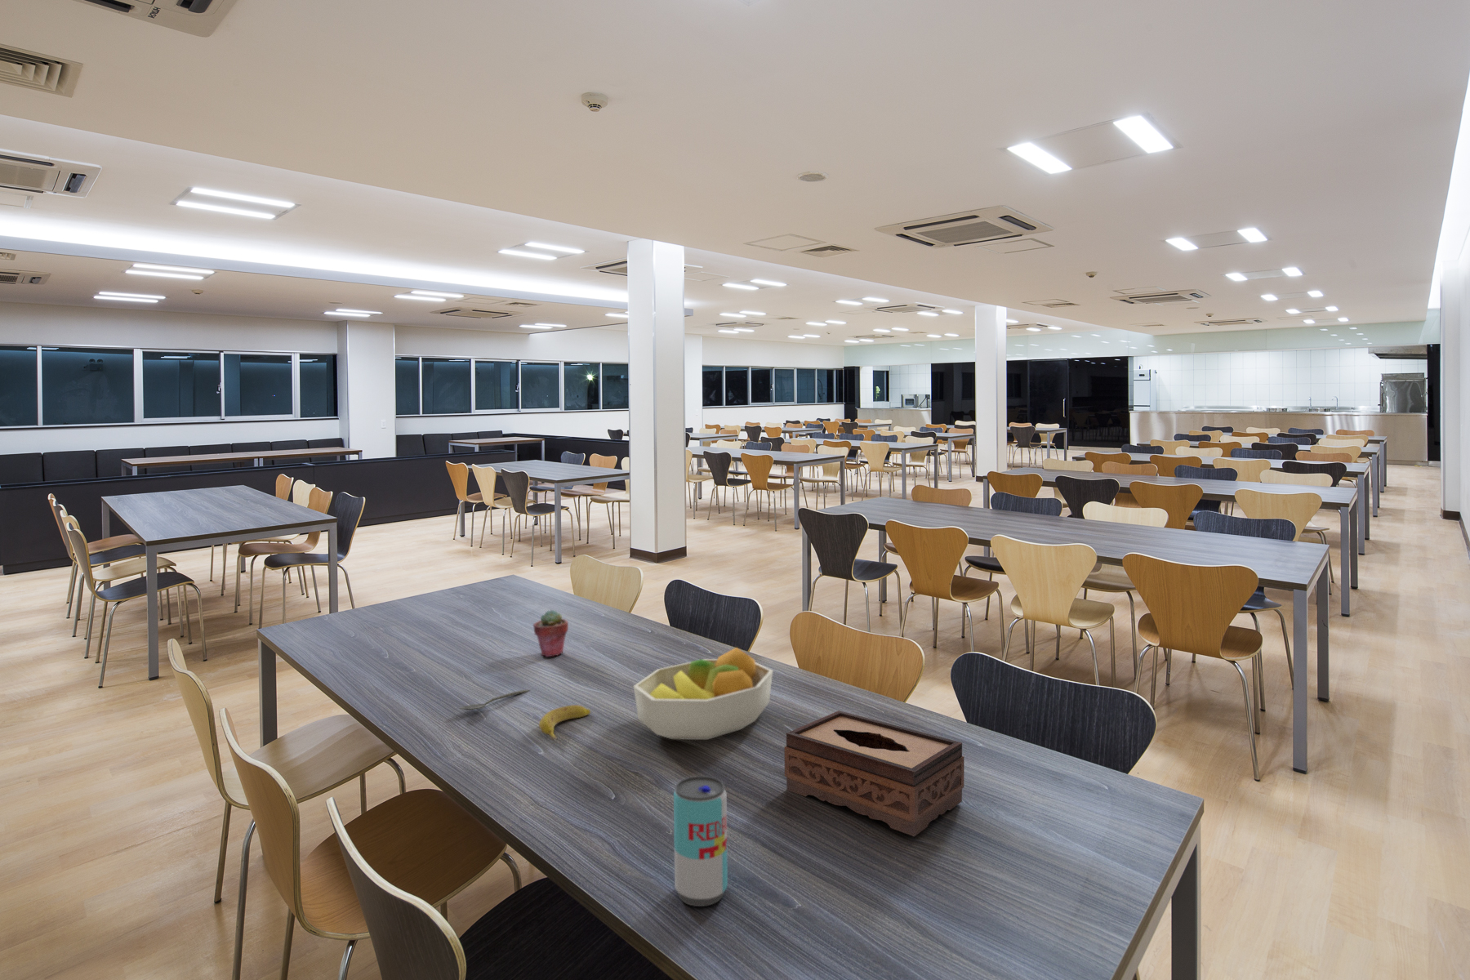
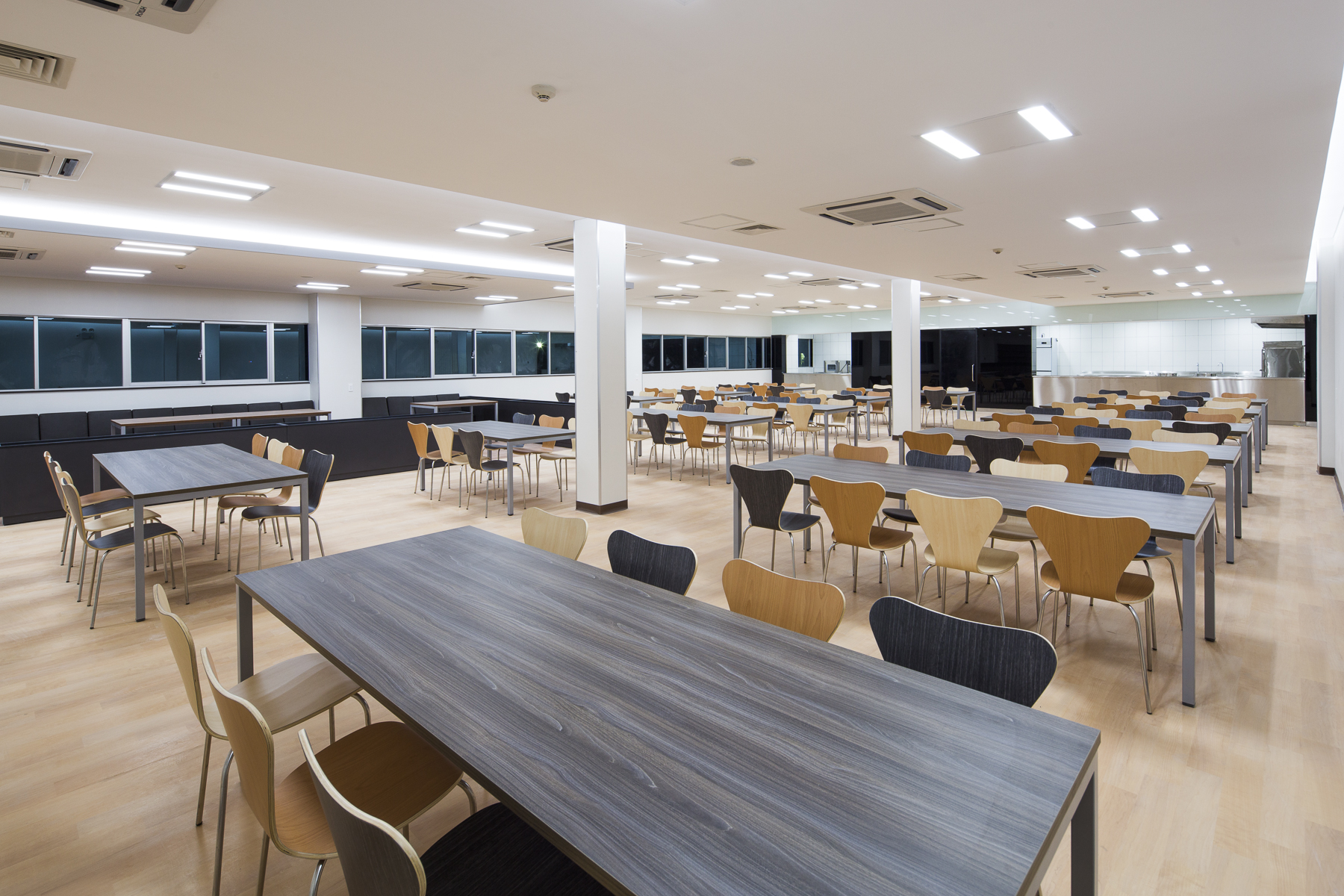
- fruit bowl [633,646,773,740]
- beverage can [673,775,728,908]
- potted succulent [533,609,569,657]
- spoon [459,688,530,711]
- tissue box [784,710,966,837]
- banana [538,704,592,742]
